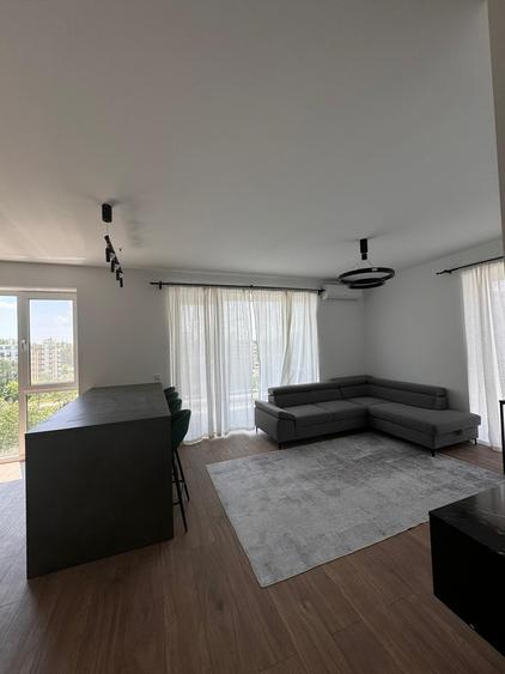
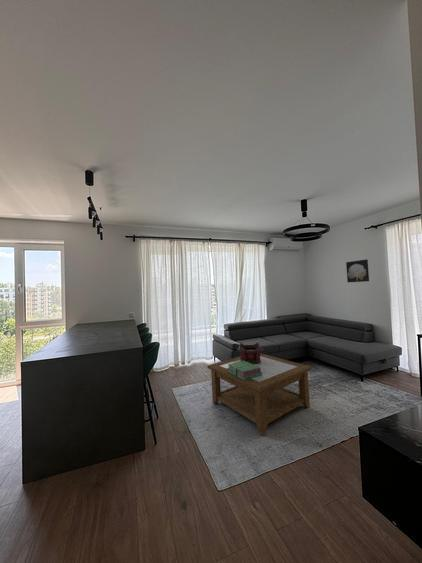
+ stack of books [227,361,262,380]
+ decorative container [236,342,264,364]
+ wall art [345,258,370,283]
+ coffee table [206,353,313,436]
